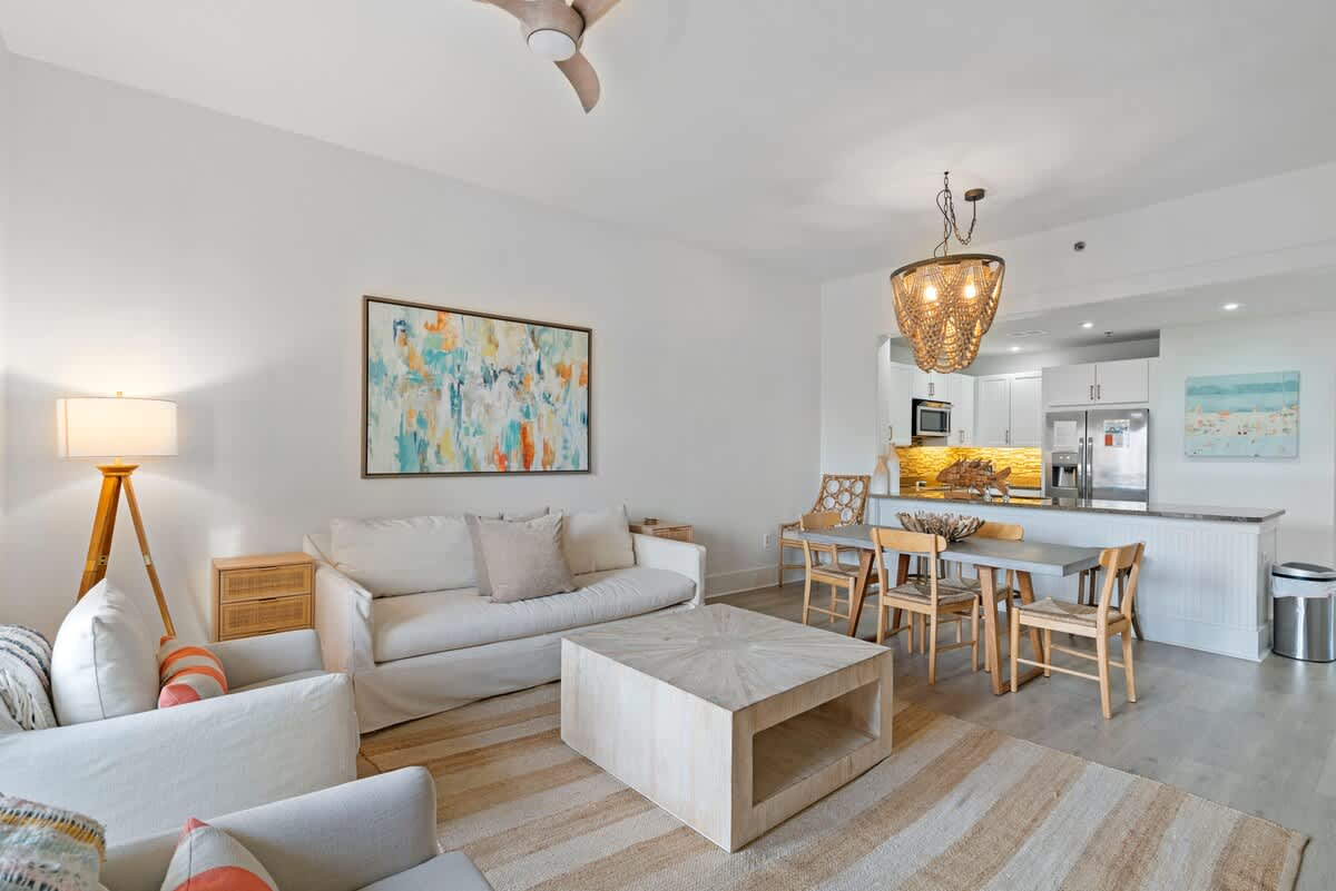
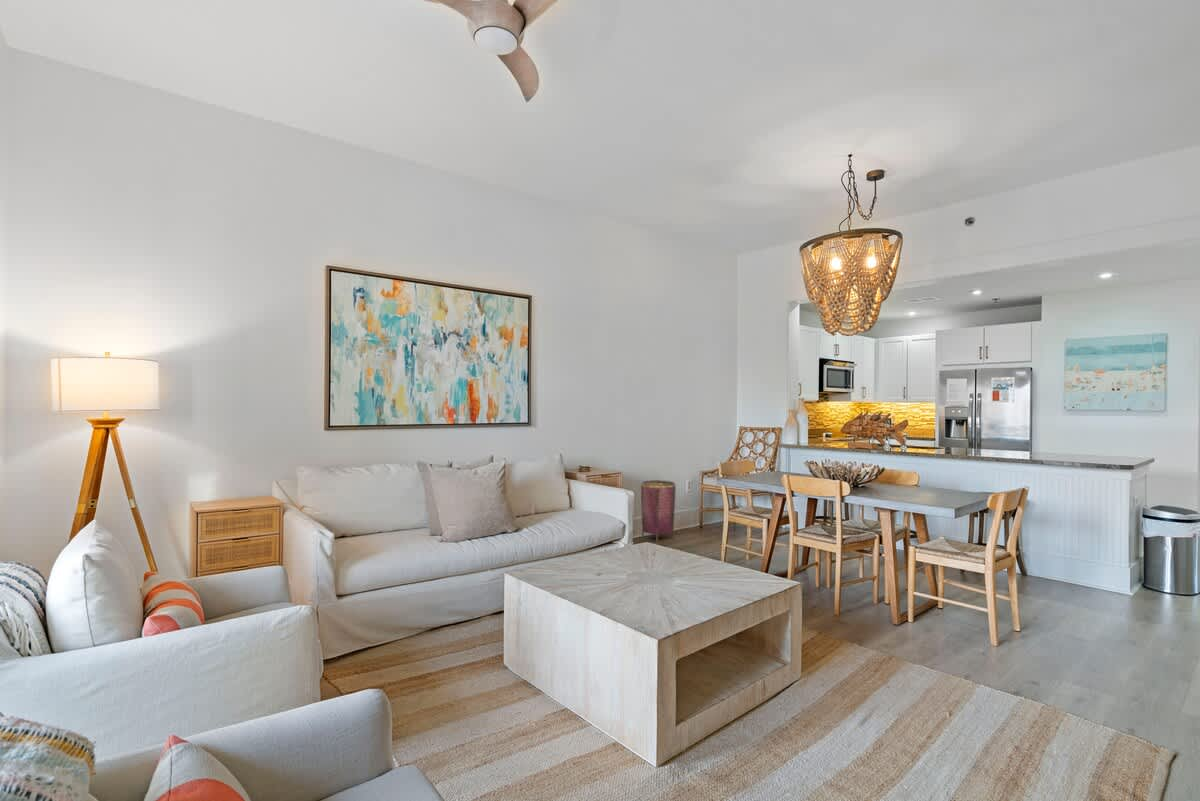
+ woven basket [640,479,677,543]
